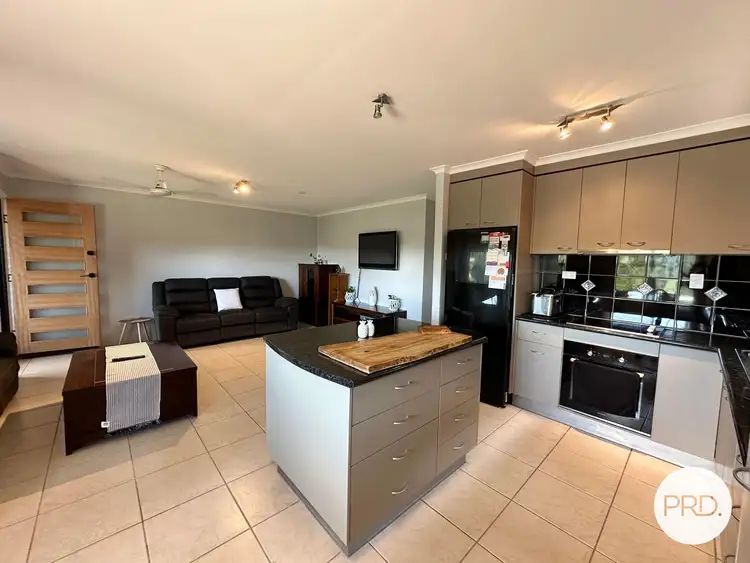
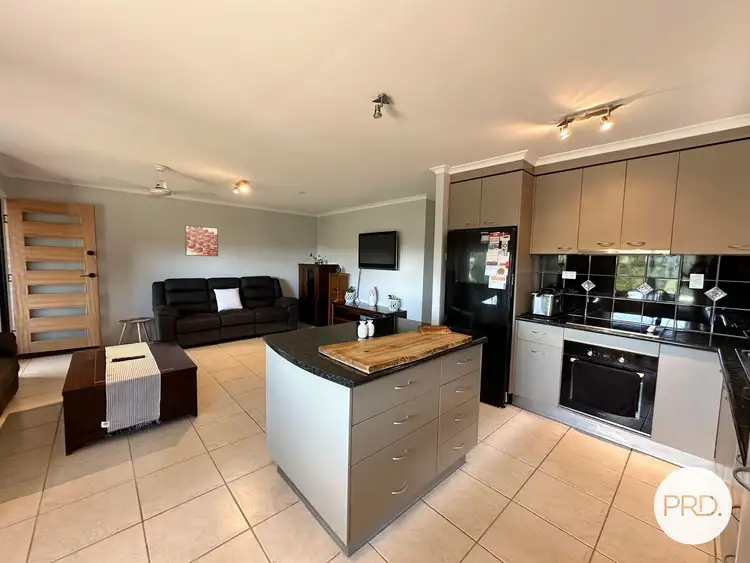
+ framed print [184,224,219,257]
